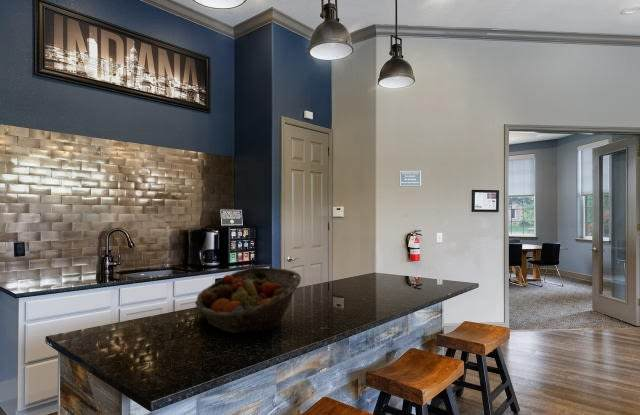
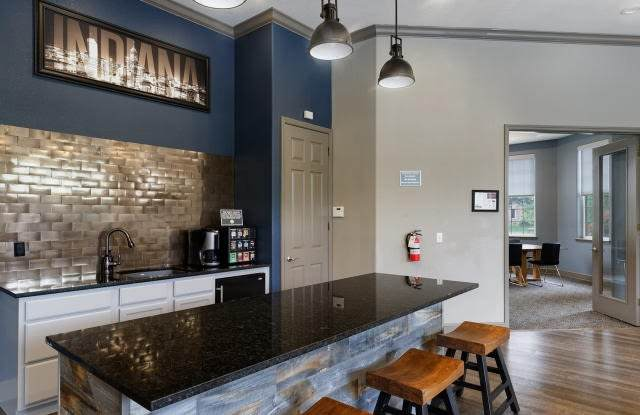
- fruit basket [194,266,302,334]
